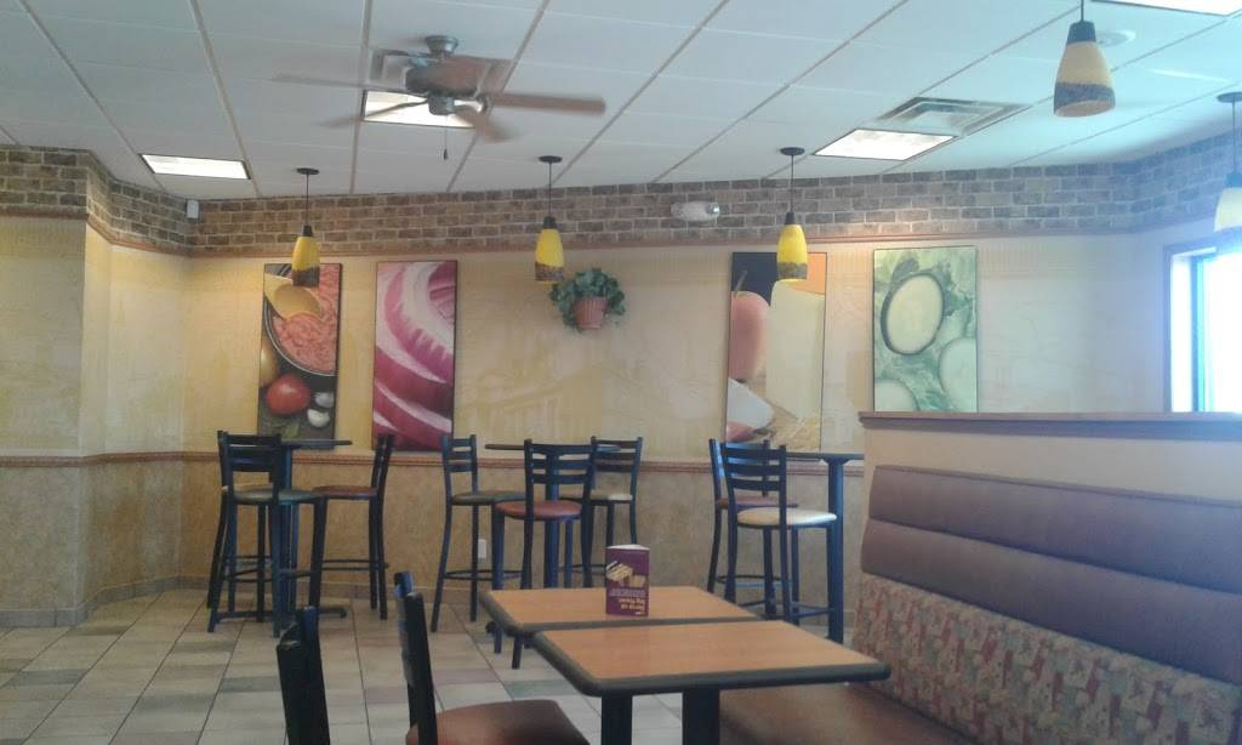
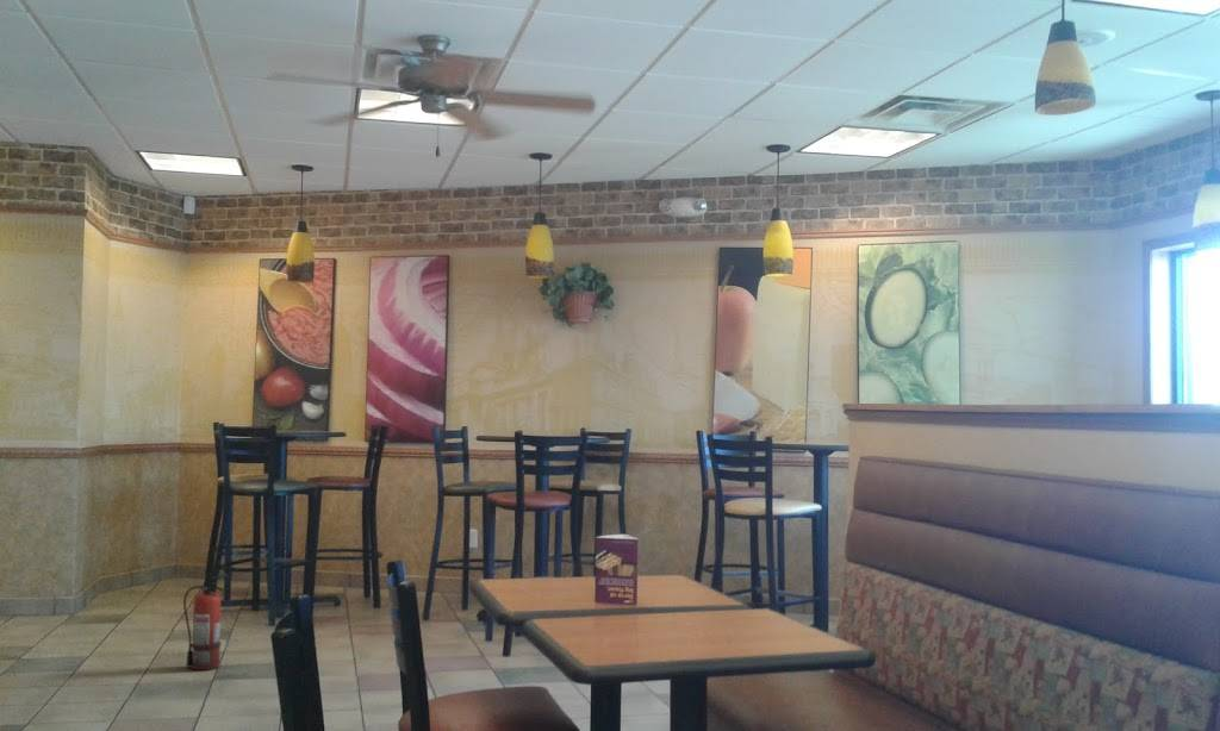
+ fire extinguisher [182,574,228,671]
